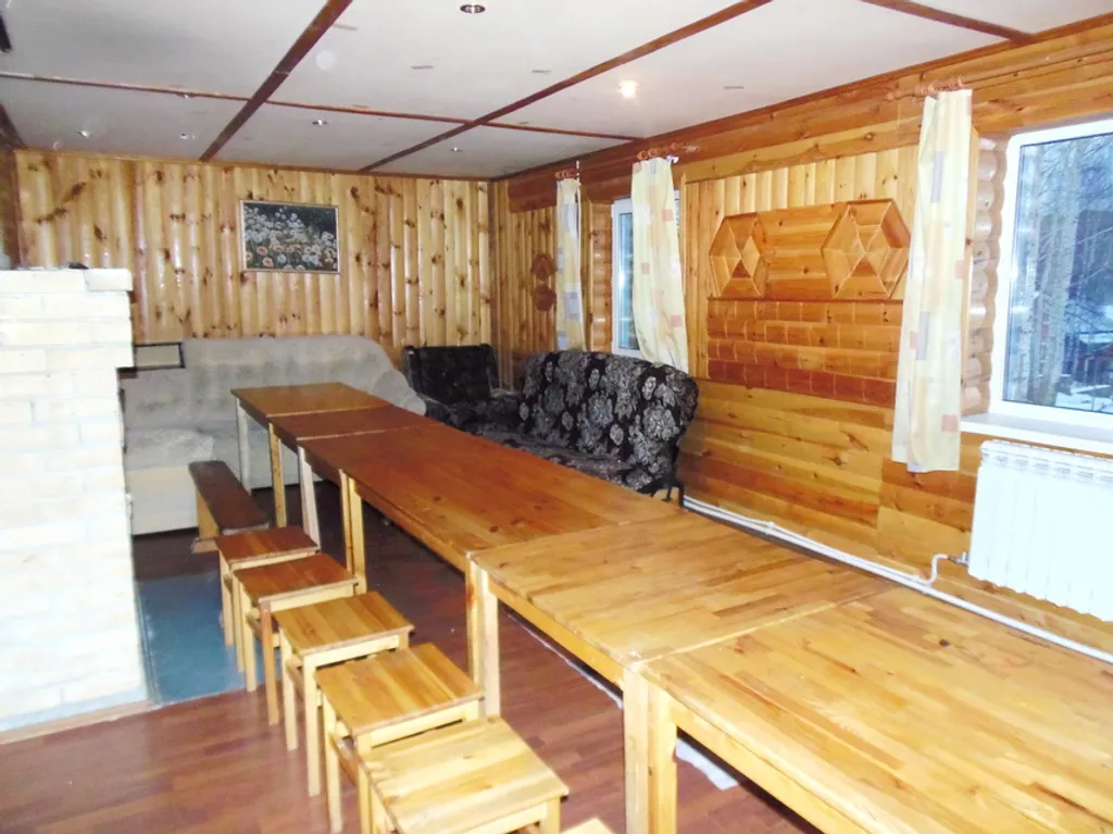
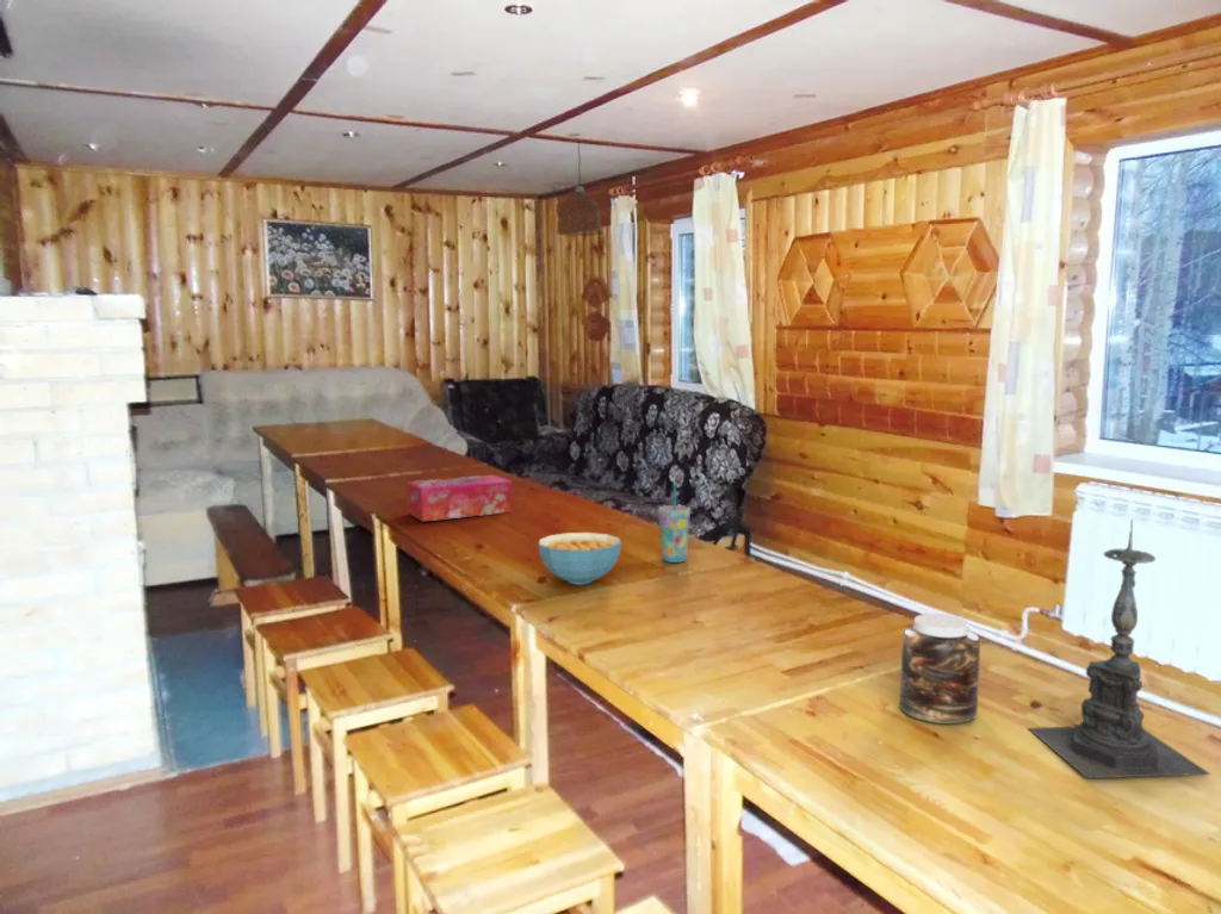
+ candle holder [1027,518,1213,779]
+ cereal bowl [538,531,622,585]
+ tissue box [405,474,513,523]
+ pendant lamp [554,141,605,237]
+ jar [899,613,981,725]
+ cup [657,481,692,564]
